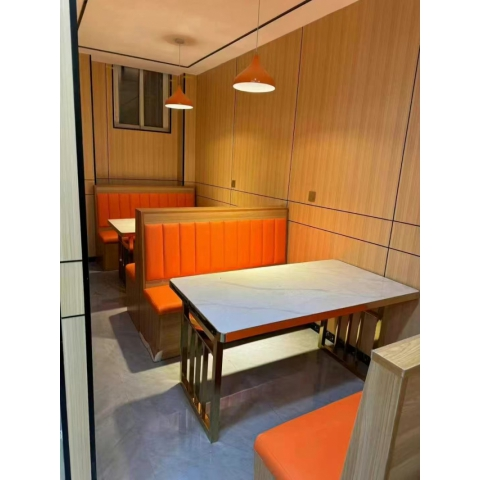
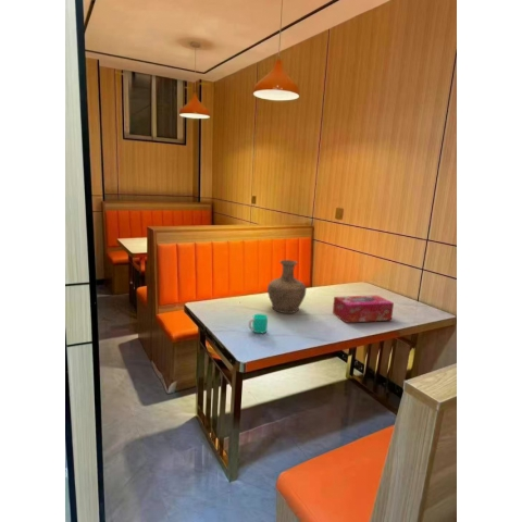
+ tissue box [332,295,395,324]
+ cup [248,313,269,334]
+ vase [266,259,308,314]
